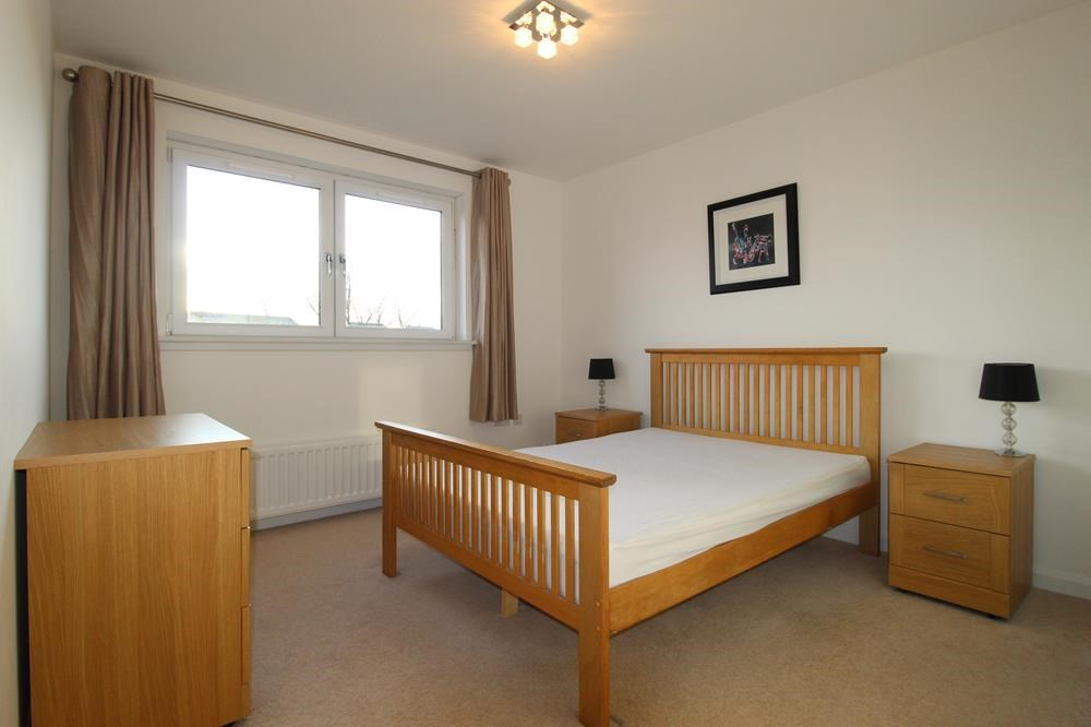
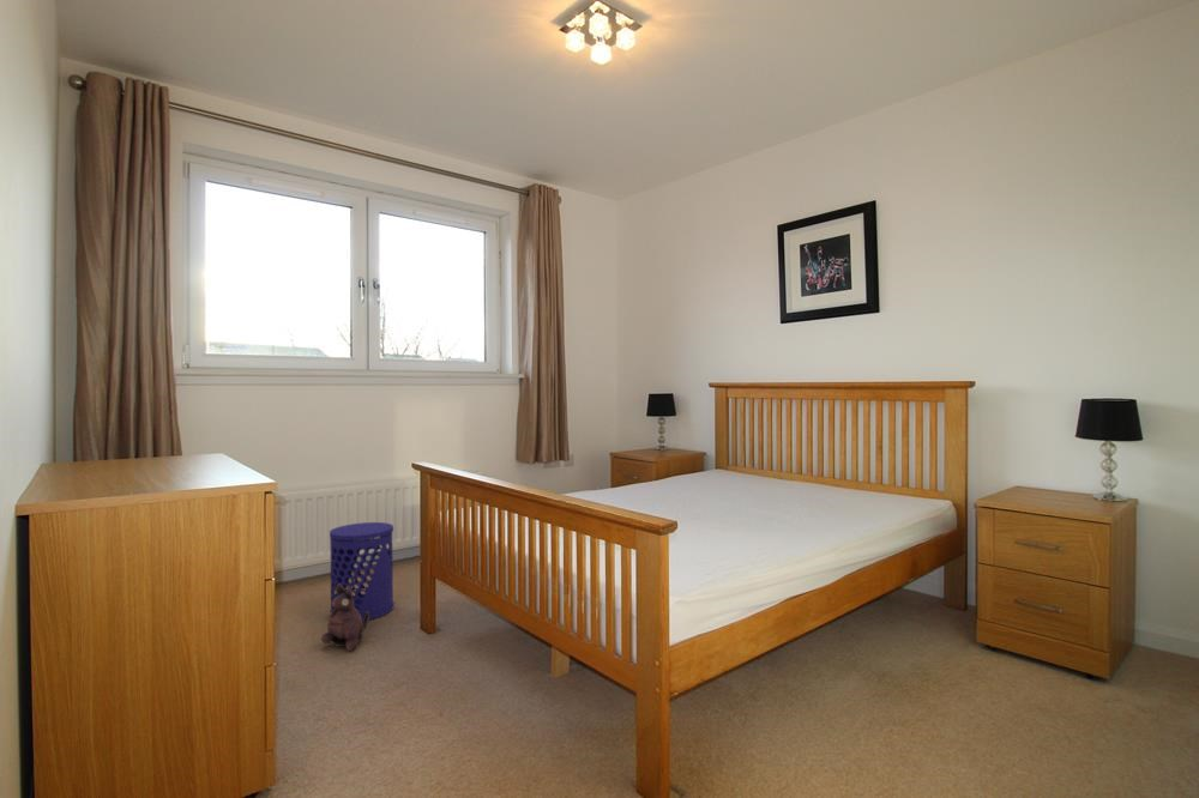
+ plush toy [320,584,370,653]
+ waste bin [329,521,396,622]
